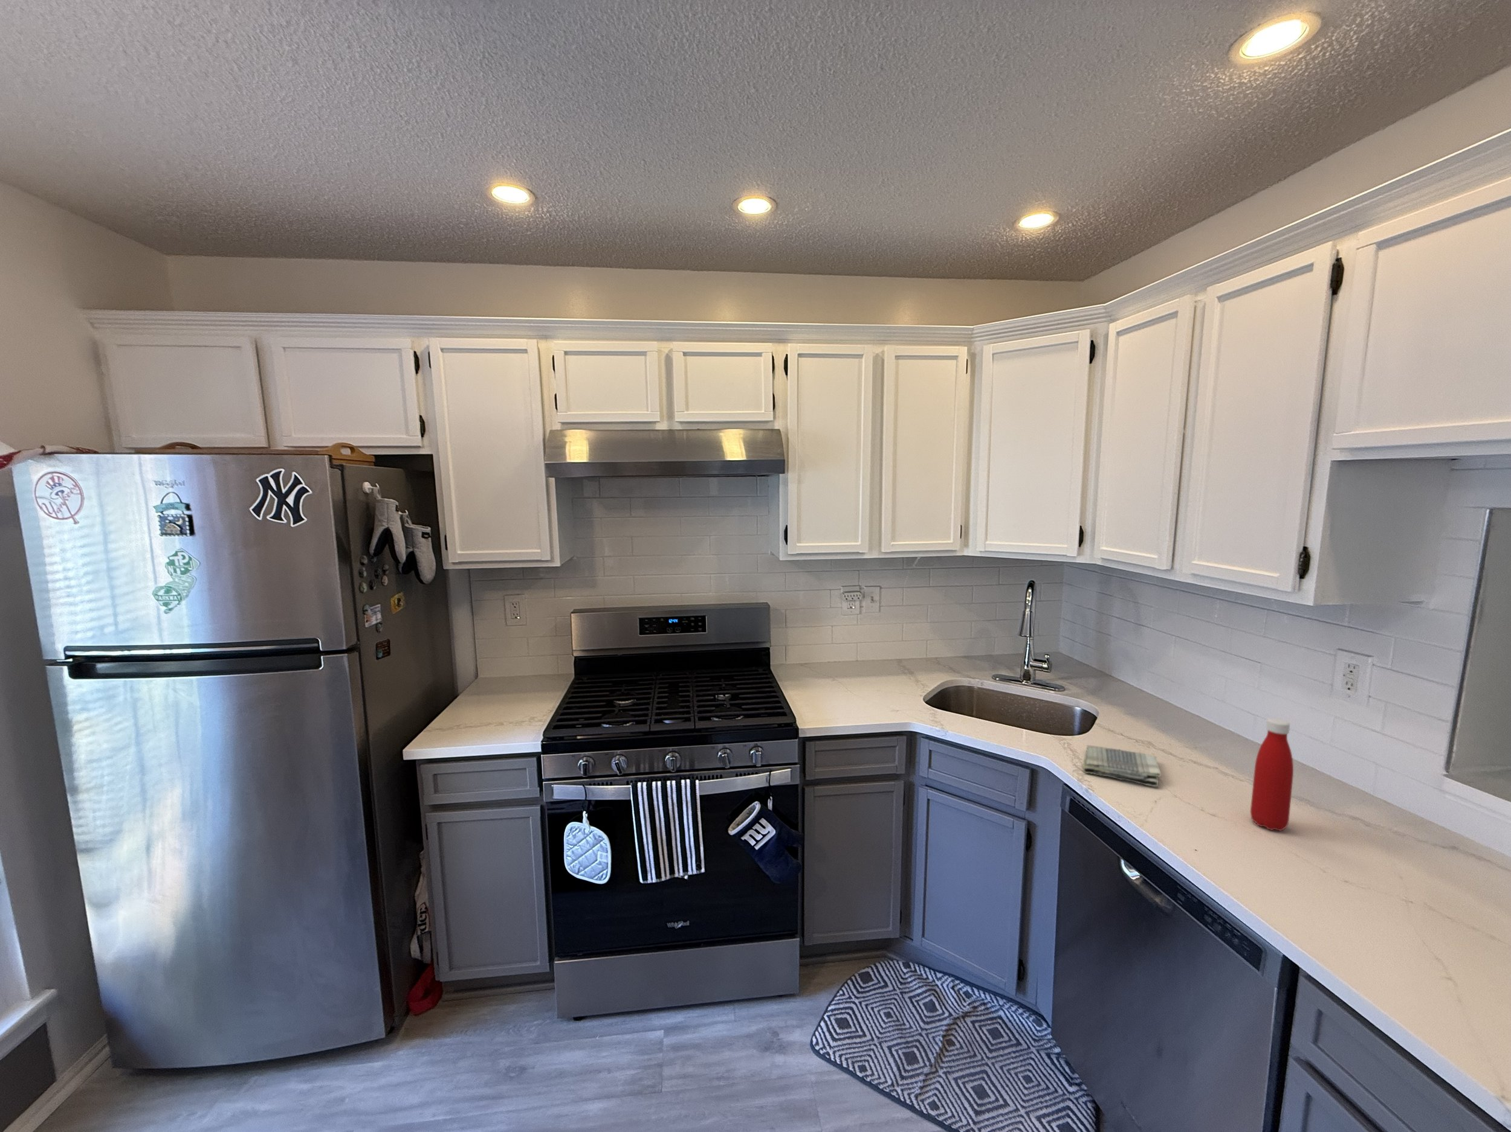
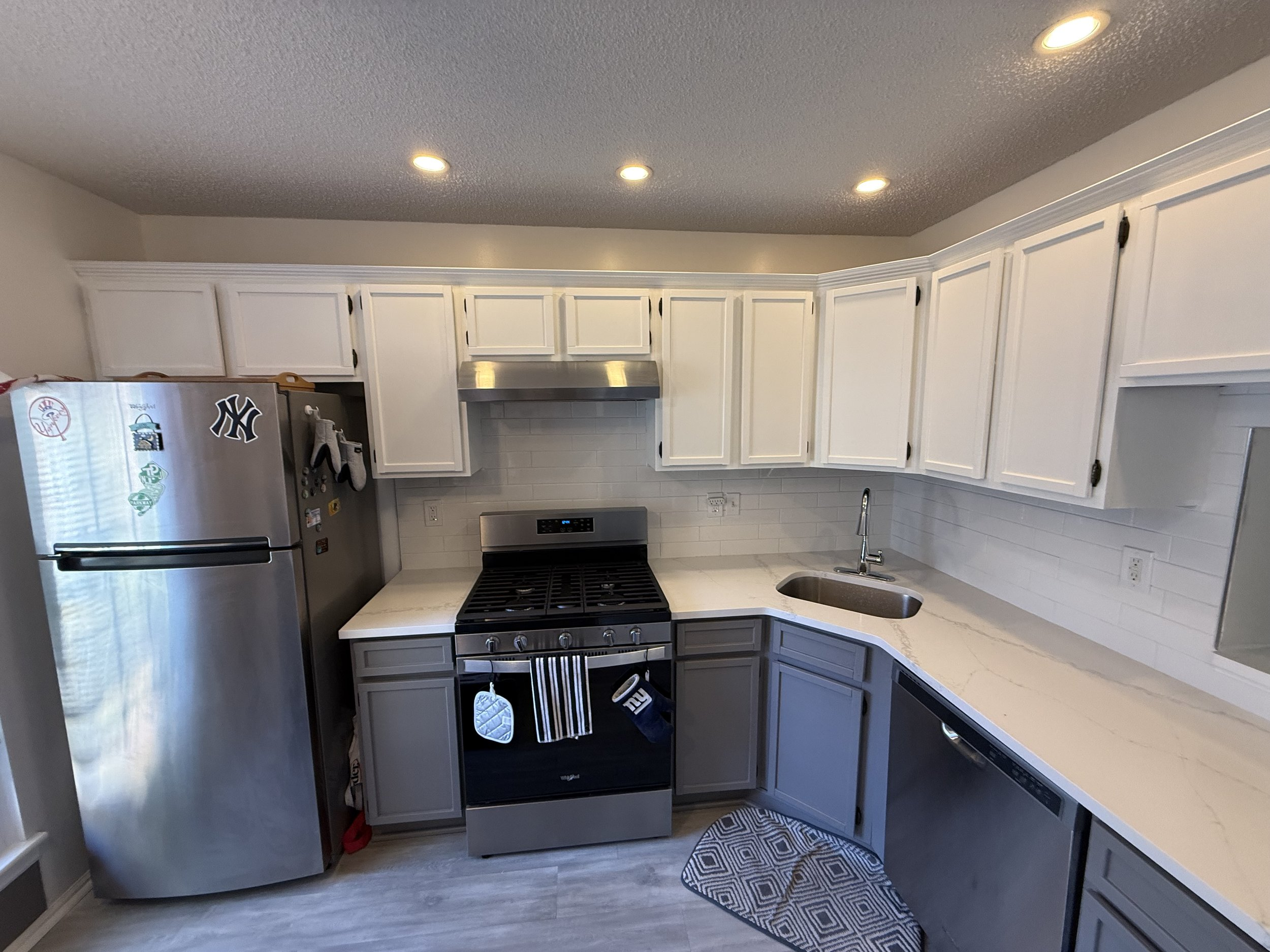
- dish towel [1083,744,1161,787]
- bottle [1250,718,1294,831]
